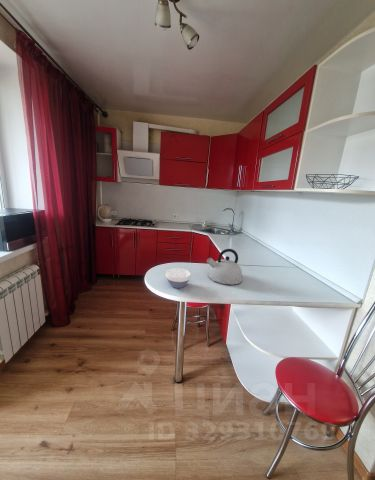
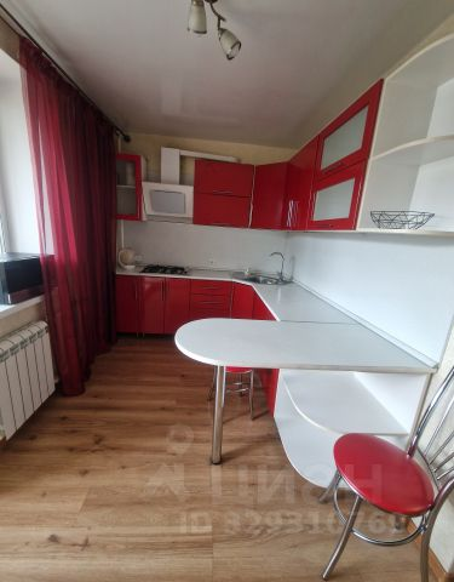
- kettle [206,248,244,286]
- bowl [165,267,192,289]
